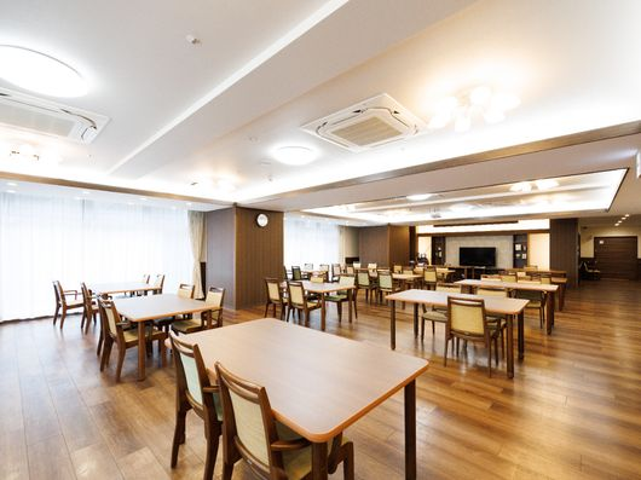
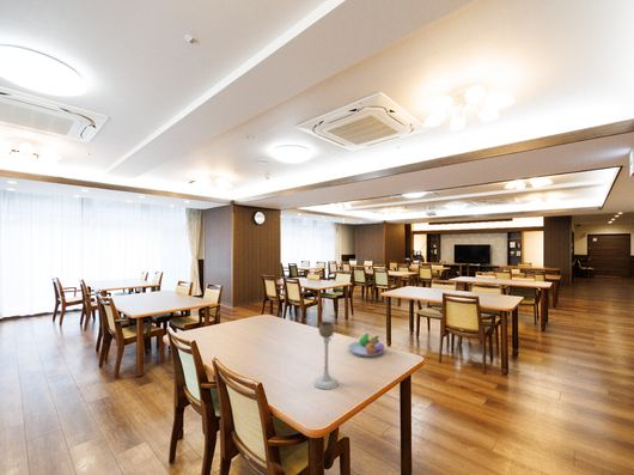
+ fruit bowl [347,333,385,358]
+ candle holder [312,319,340,390]
